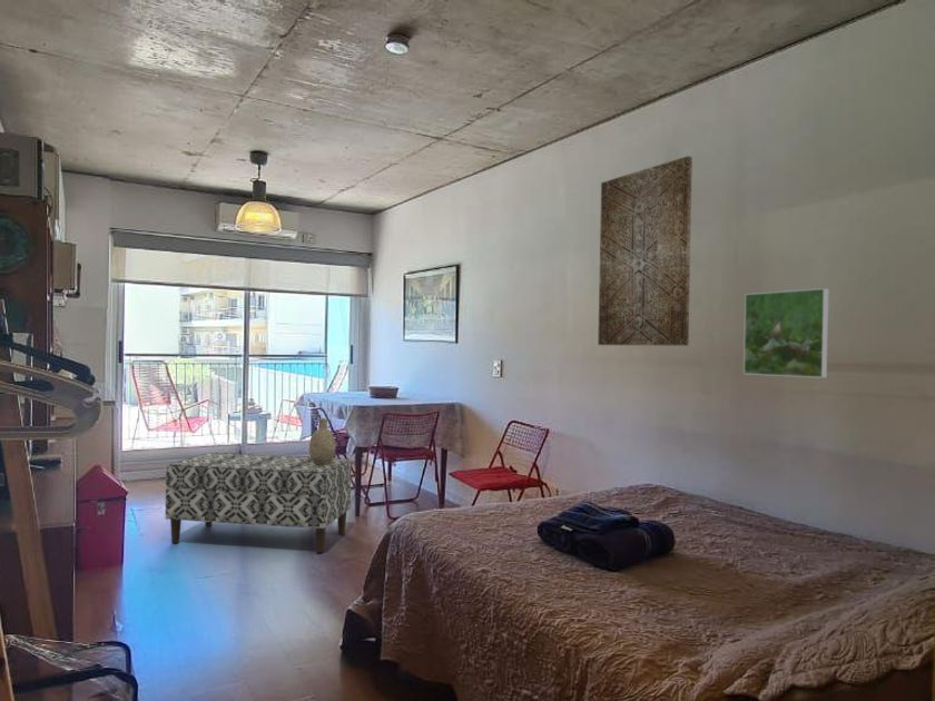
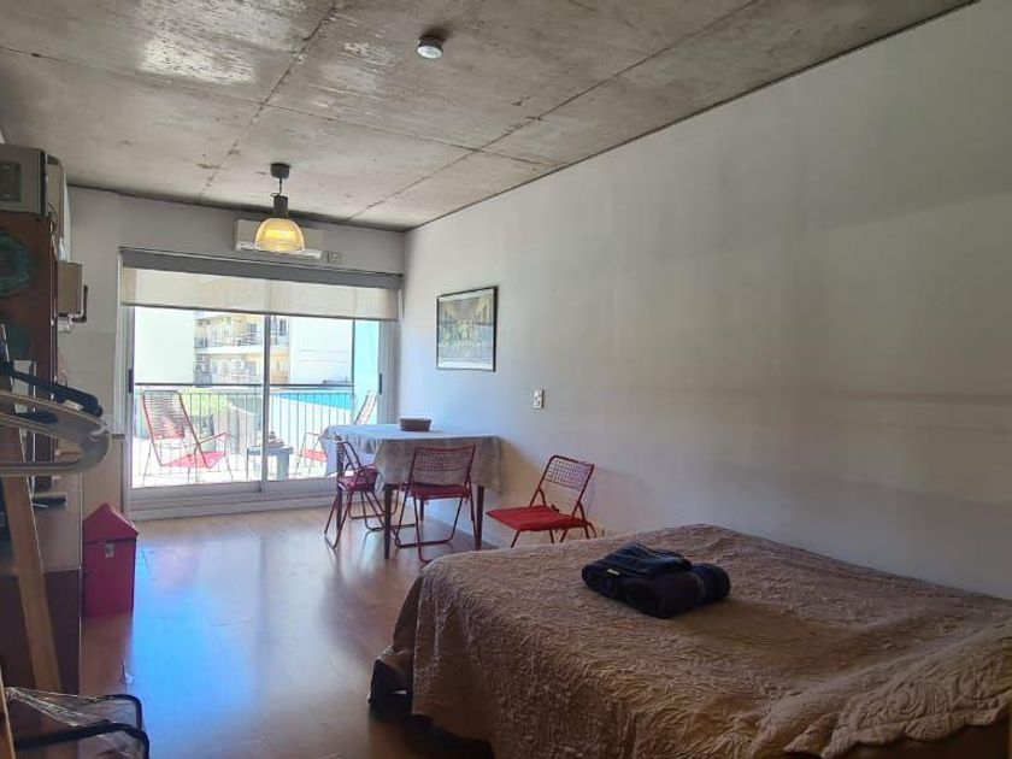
- decorative vase [308,417,336,465]
- wall art [597,155,693,347]
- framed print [742,287,830,379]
- bench [165,452,353,554]
